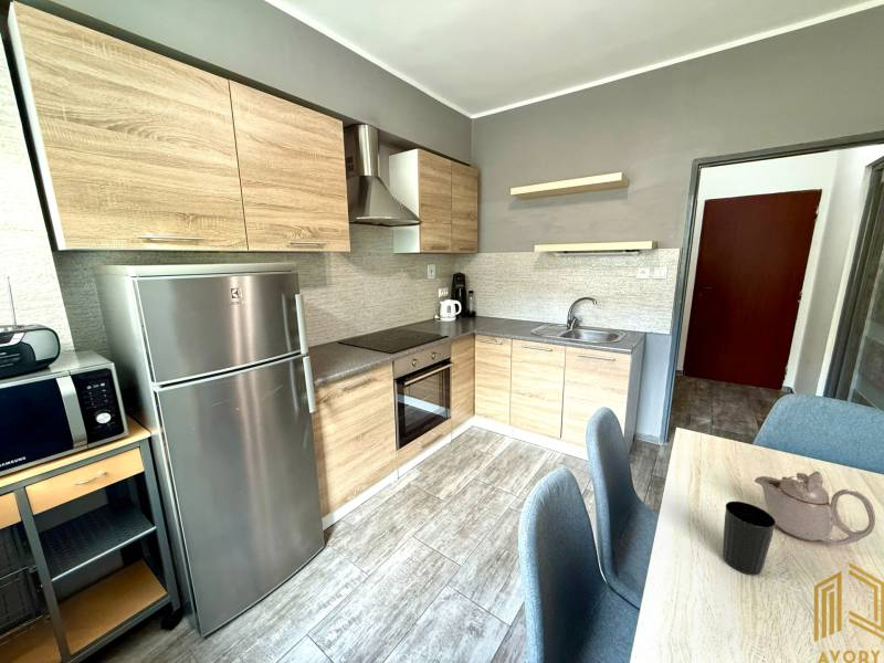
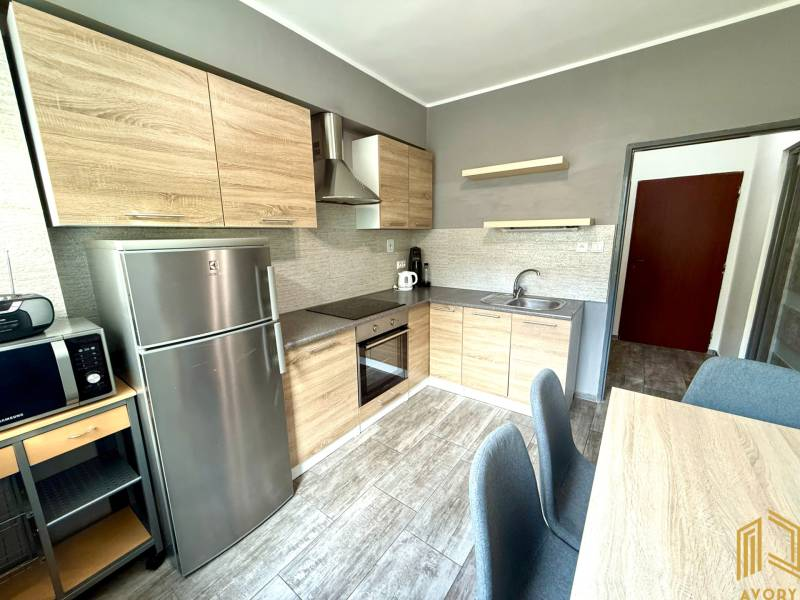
- teapot [754,471,876,546]
- cup [722,501,777,576]
